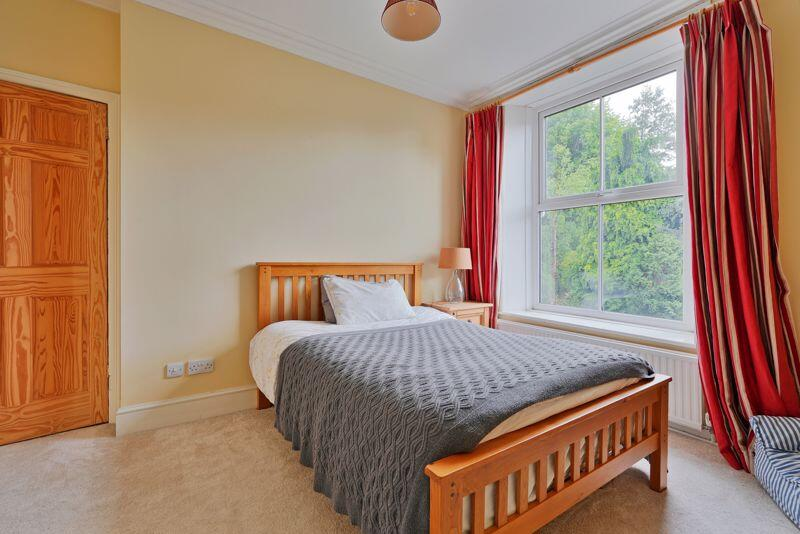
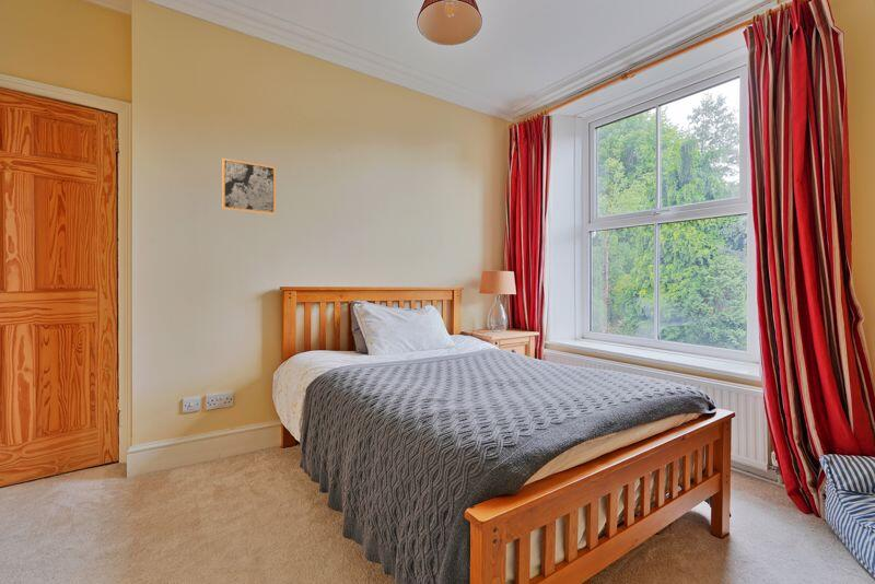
+ wall art [221,157,277,215]
